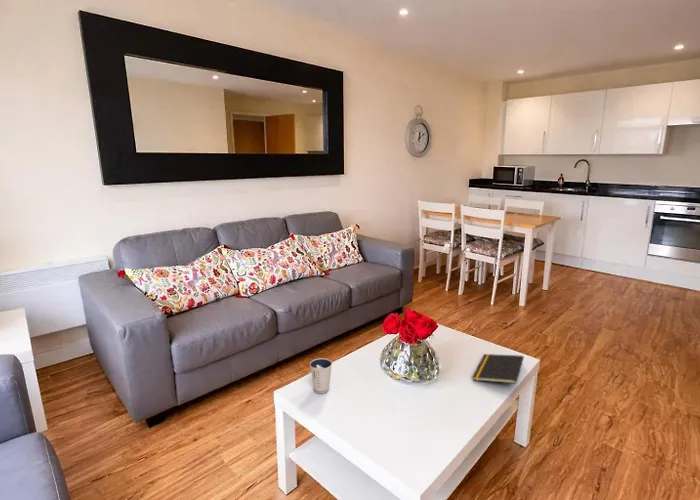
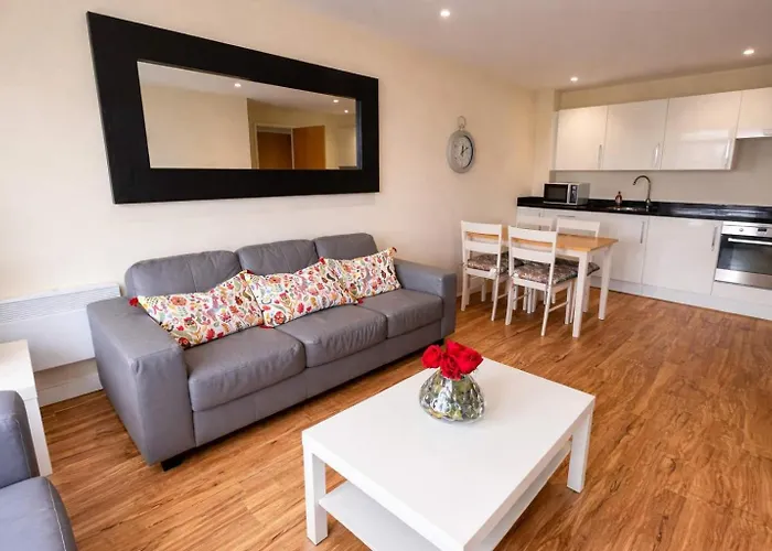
- dixie cup [309,357,333,394]
- notepad [472,353,525,384]
